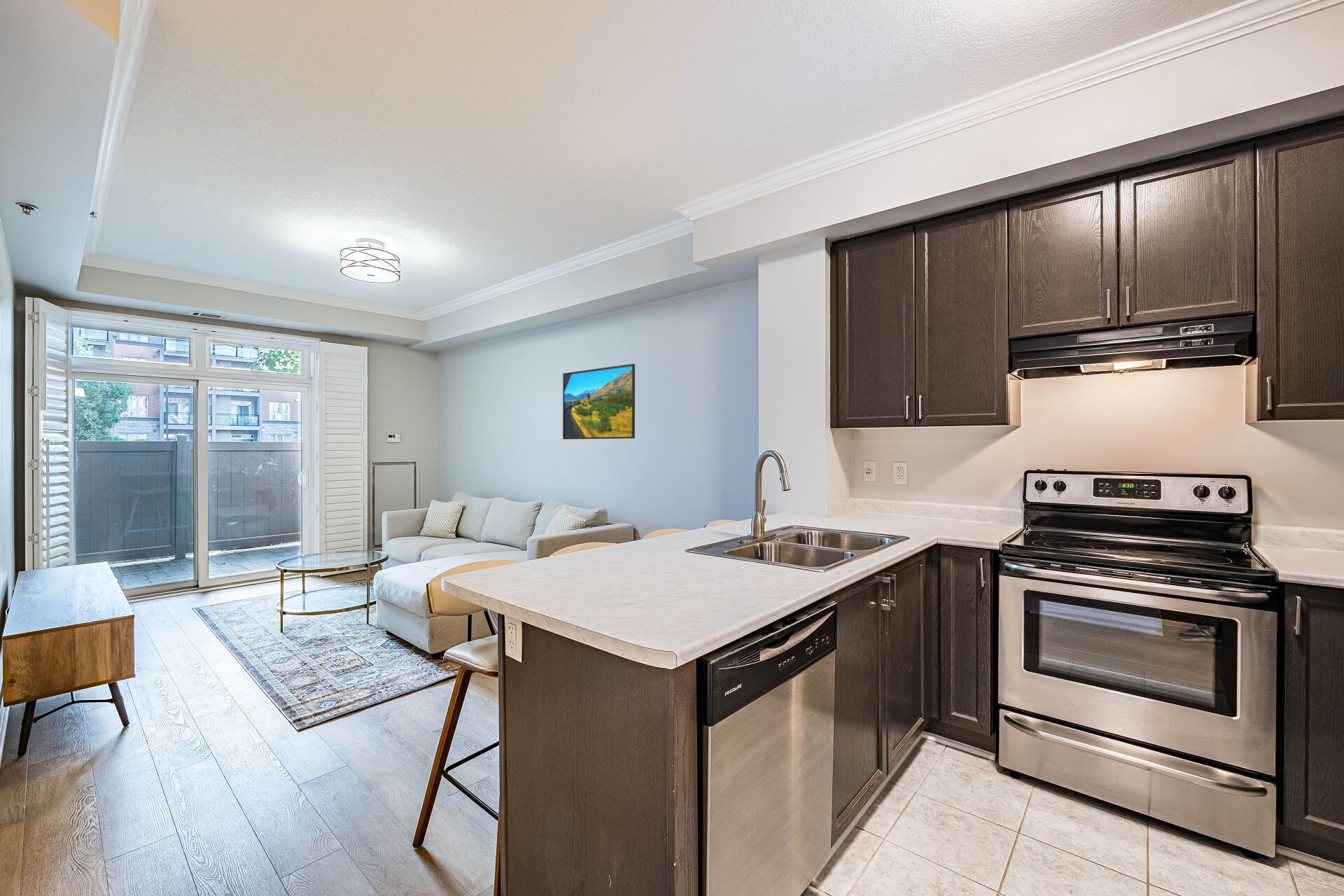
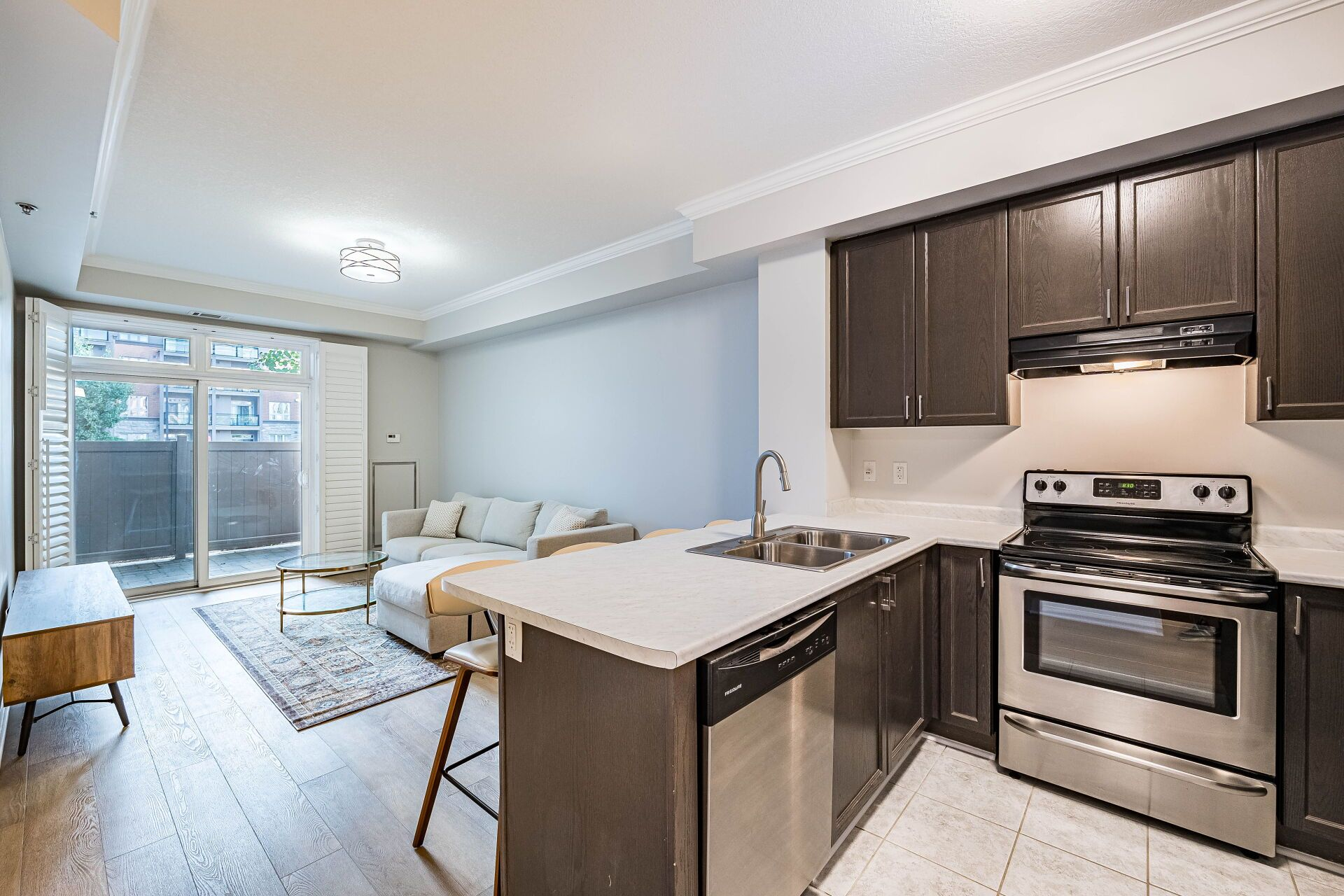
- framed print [562,363,636,440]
